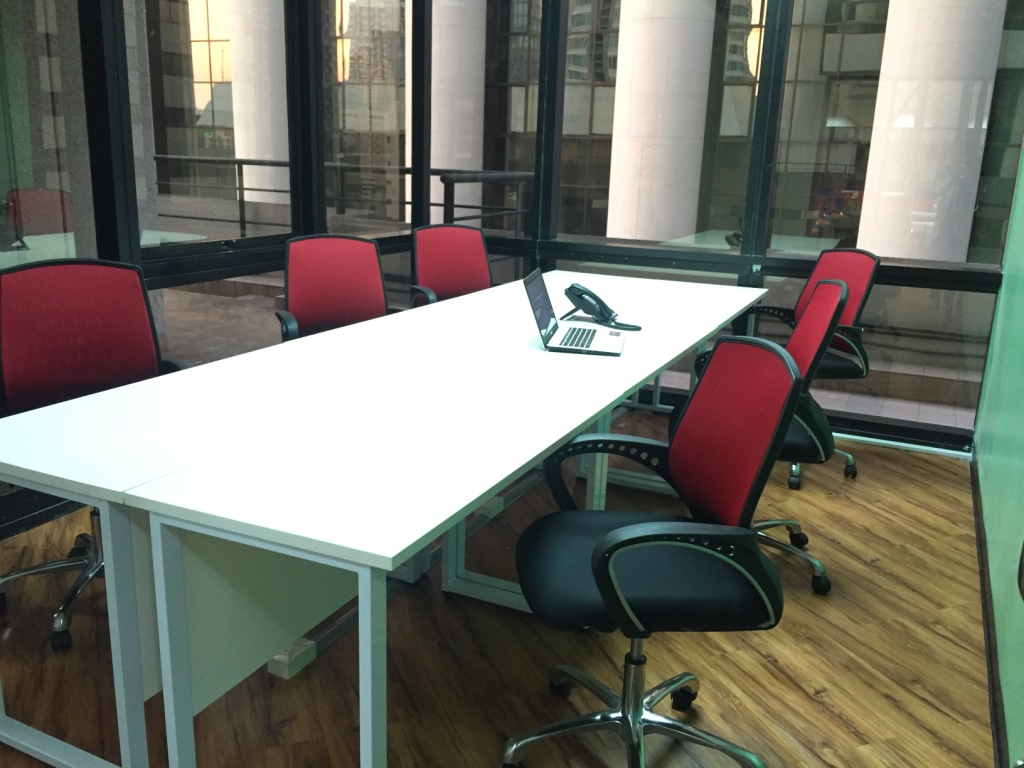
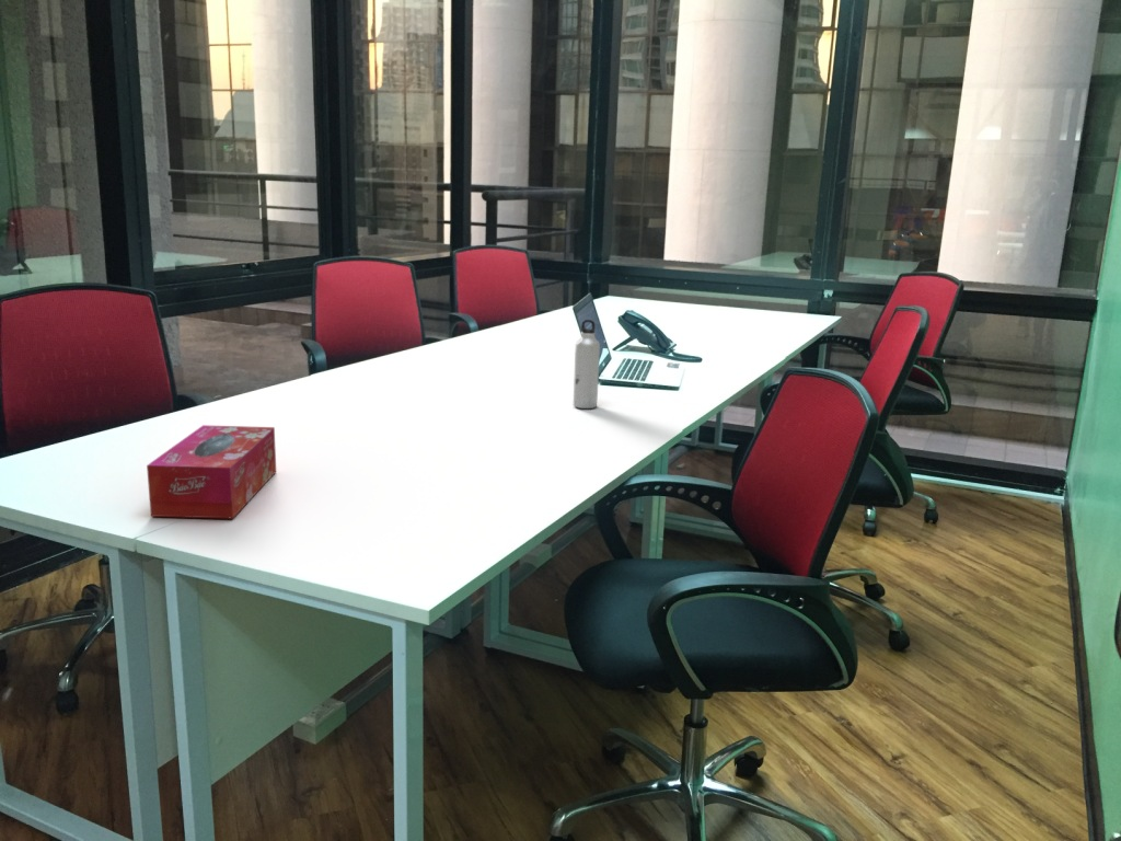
+ tissue box [146,424,277,520]
+ water bottle [573,319,601,410]
